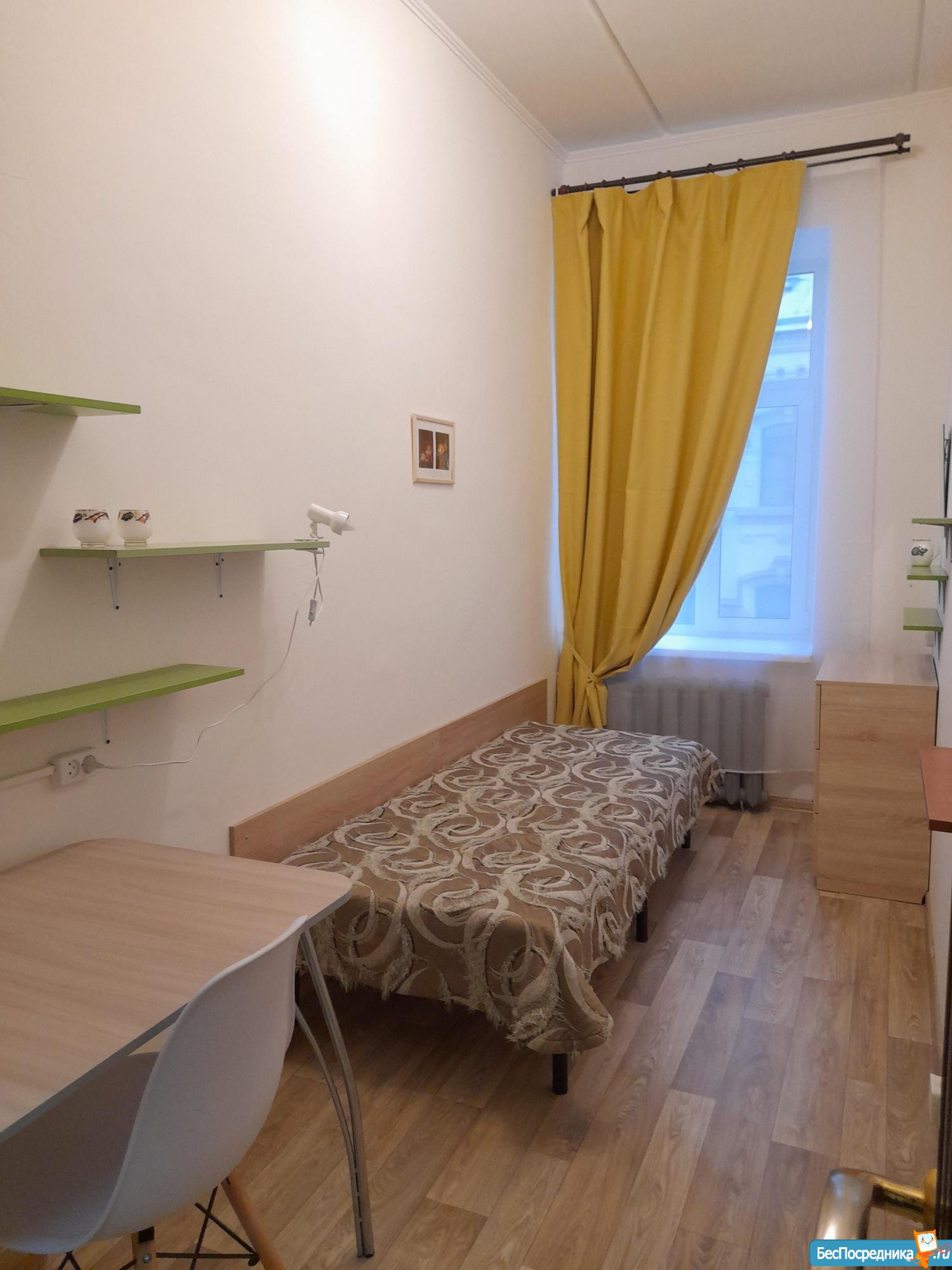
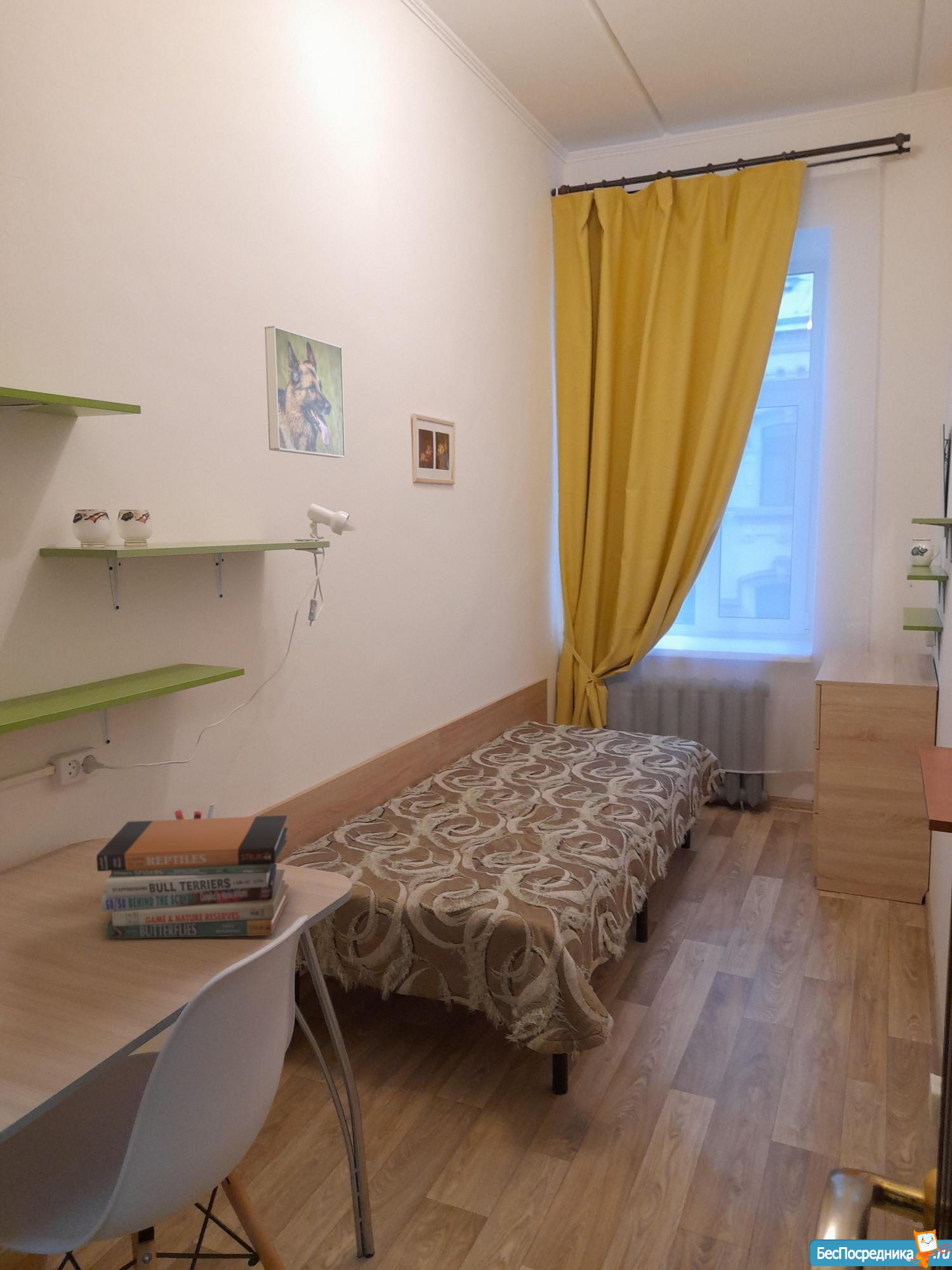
+ pen holder [174,802,216,820]
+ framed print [264,325,346,458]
+ book stack [96,815,290,939]
